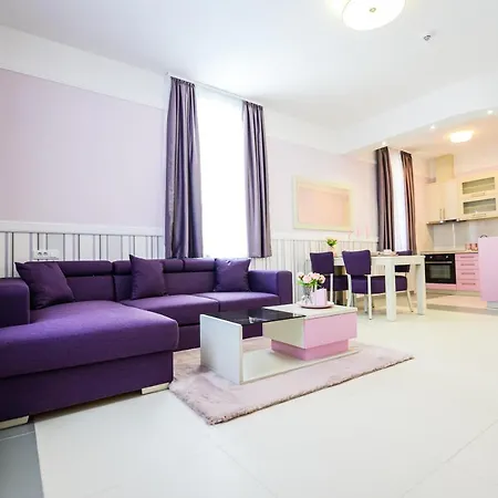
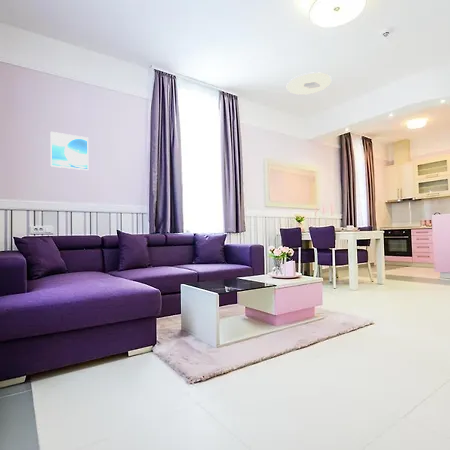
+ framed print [50,131,89,171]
+ ceiling light [286,71,333,96]
